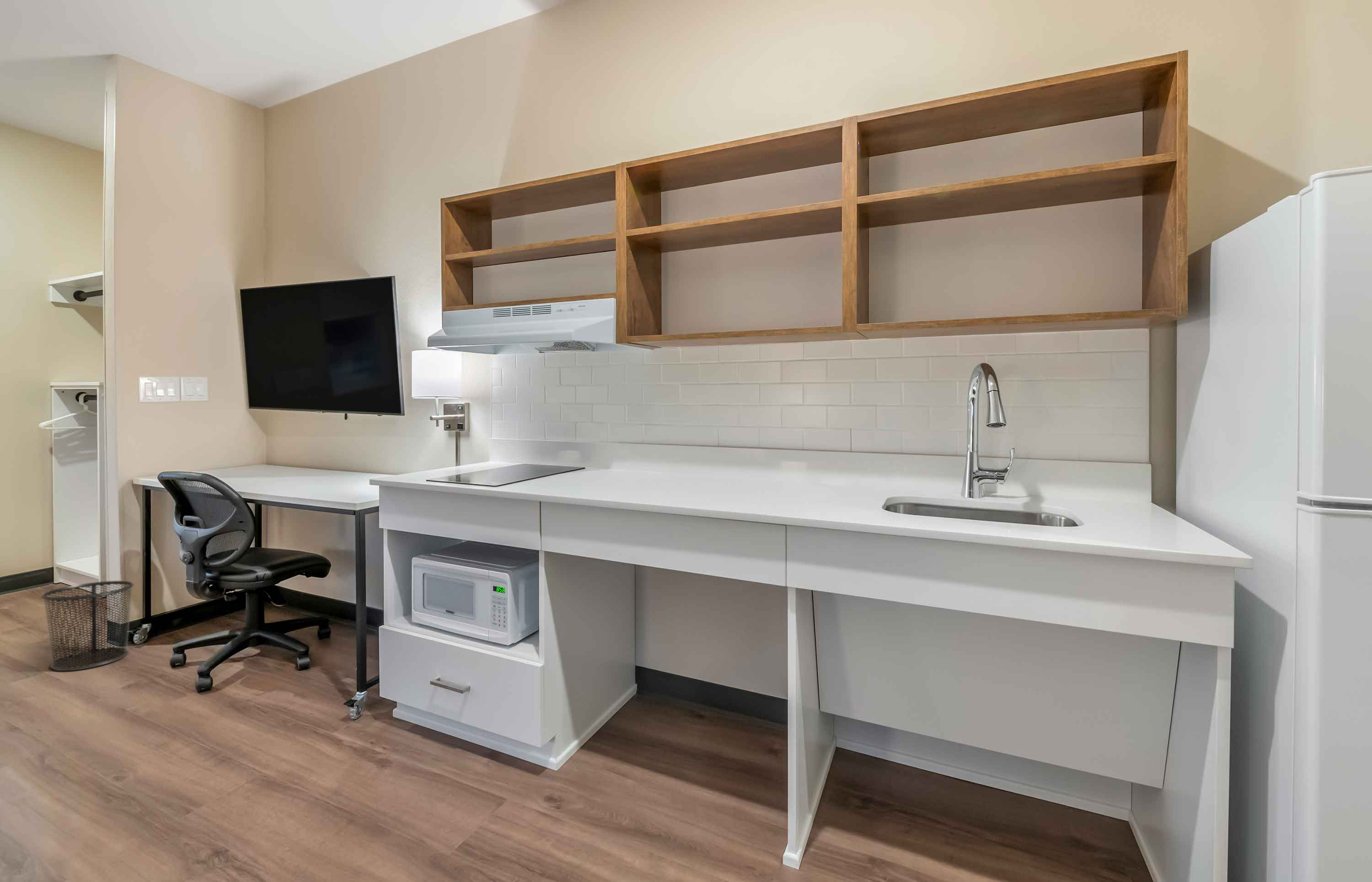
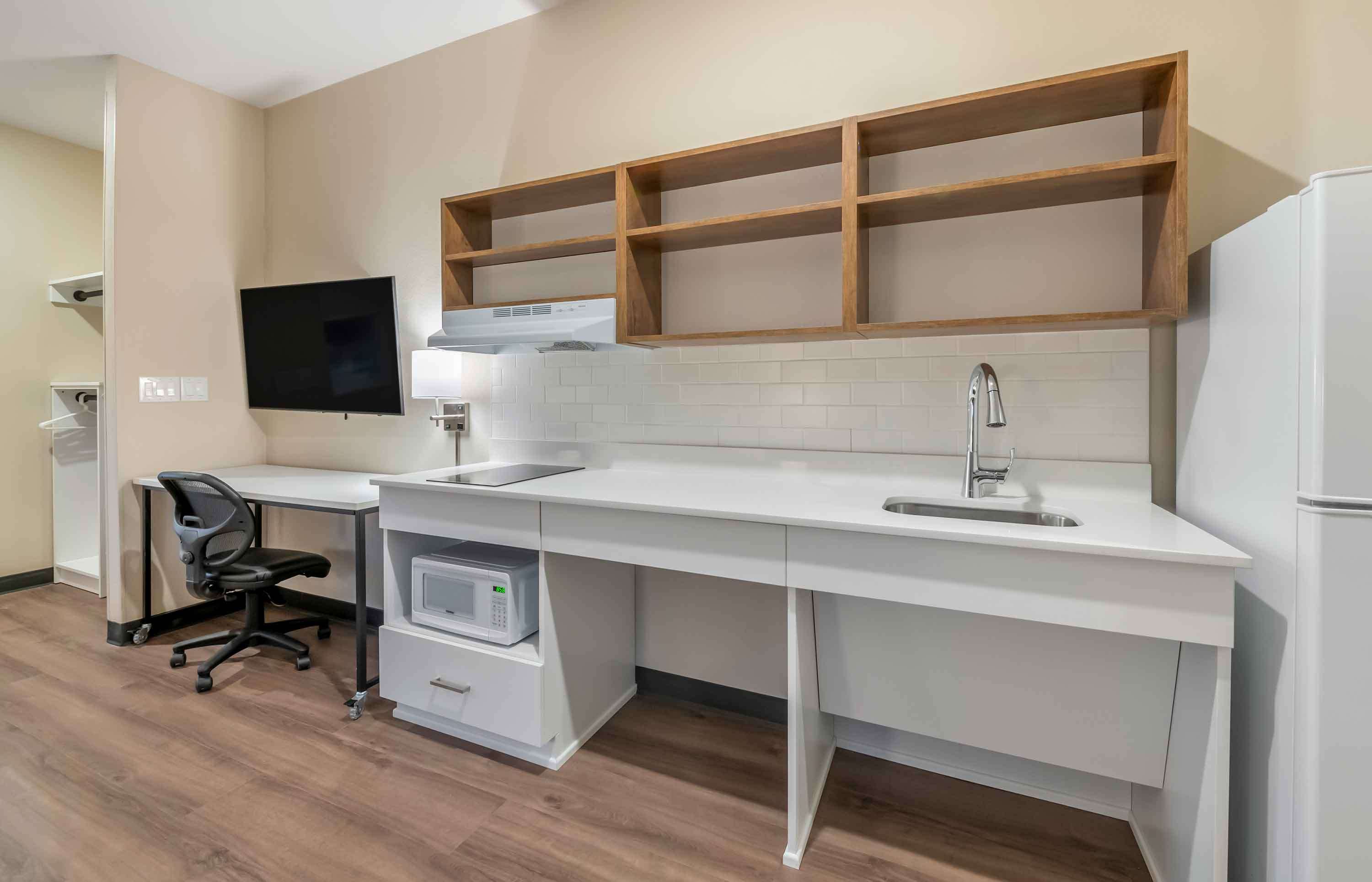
- waste bin [41,580,134,671]
